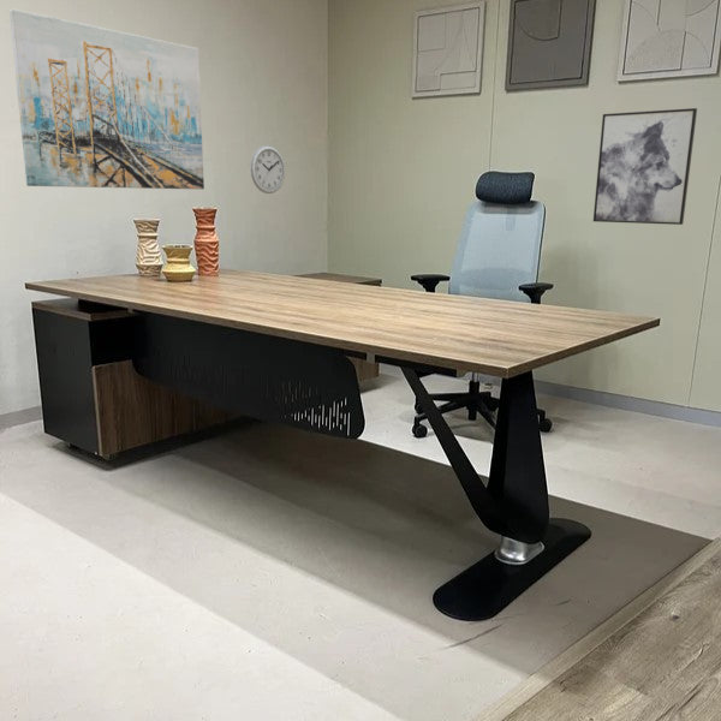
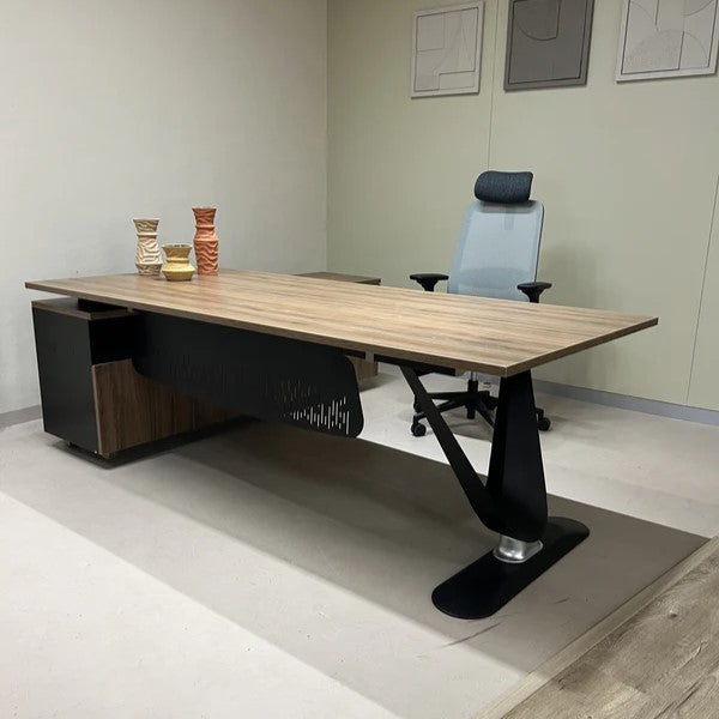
- wall art [592,107,698,226]
- wall art [8,8,205,190]
- wall clock [249,144,286,195]
